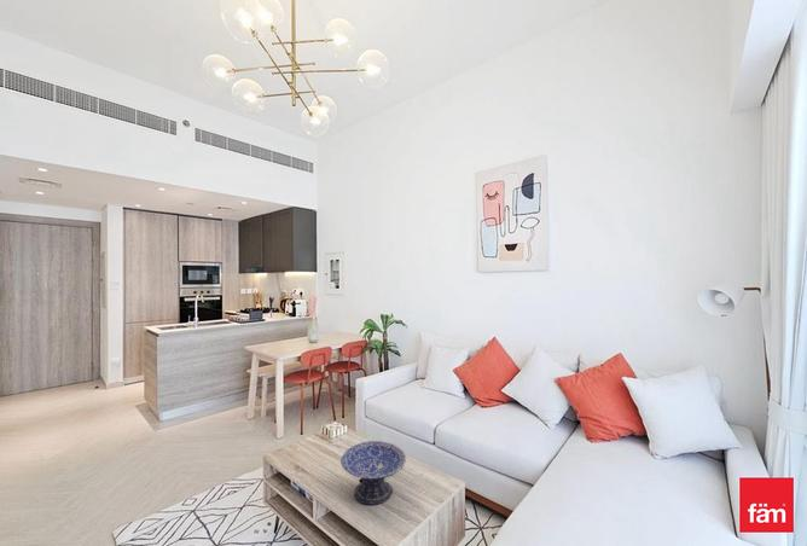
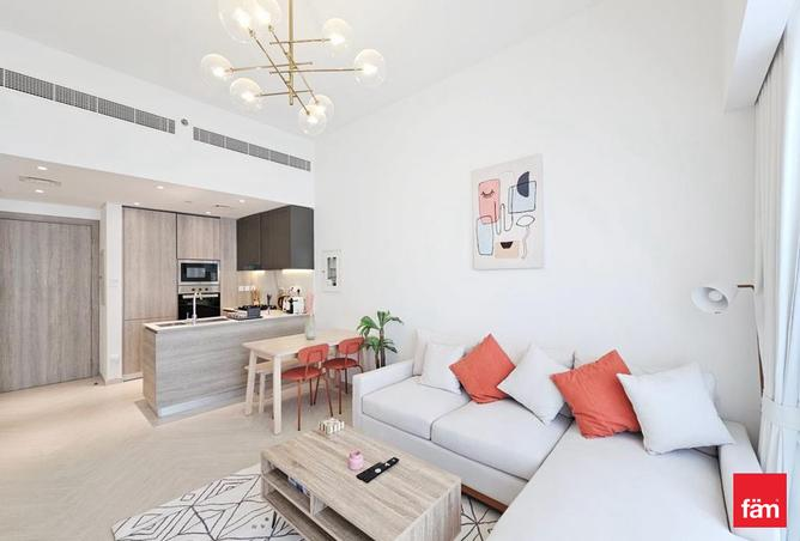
- decorative bowl [339,440,407,506]
